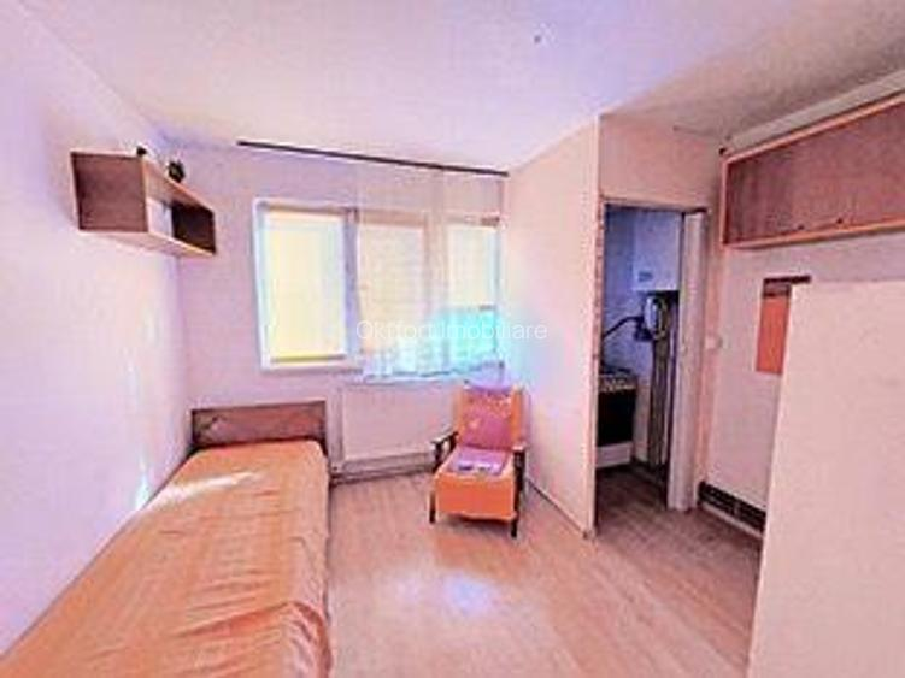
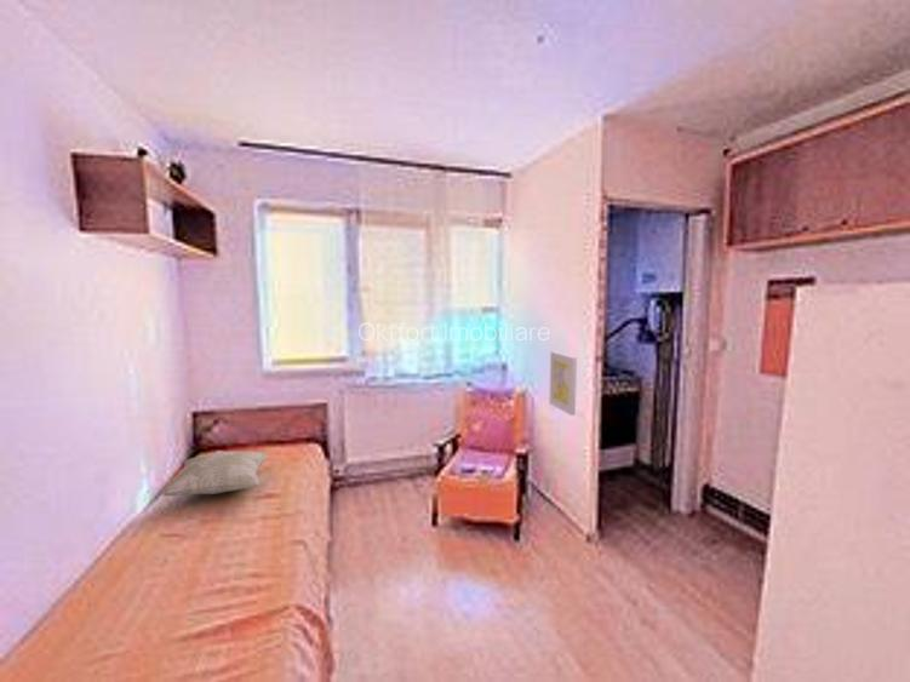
+ wall art [548,350,578,417]
+ decorative pillow [159,449,271,497]
